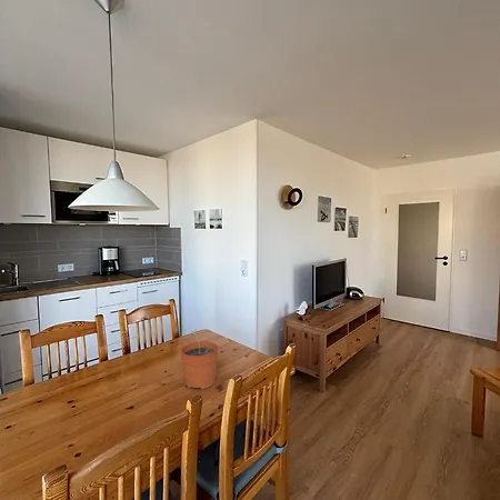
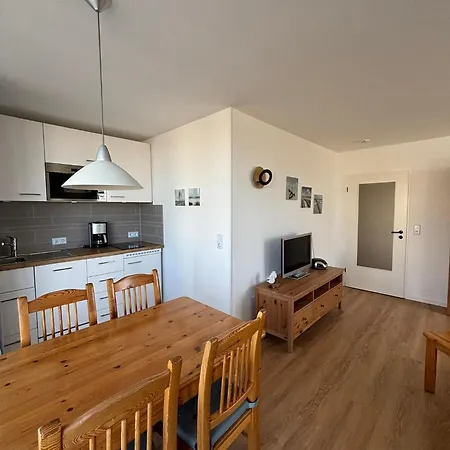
- plant pot [180,329,219,390]
